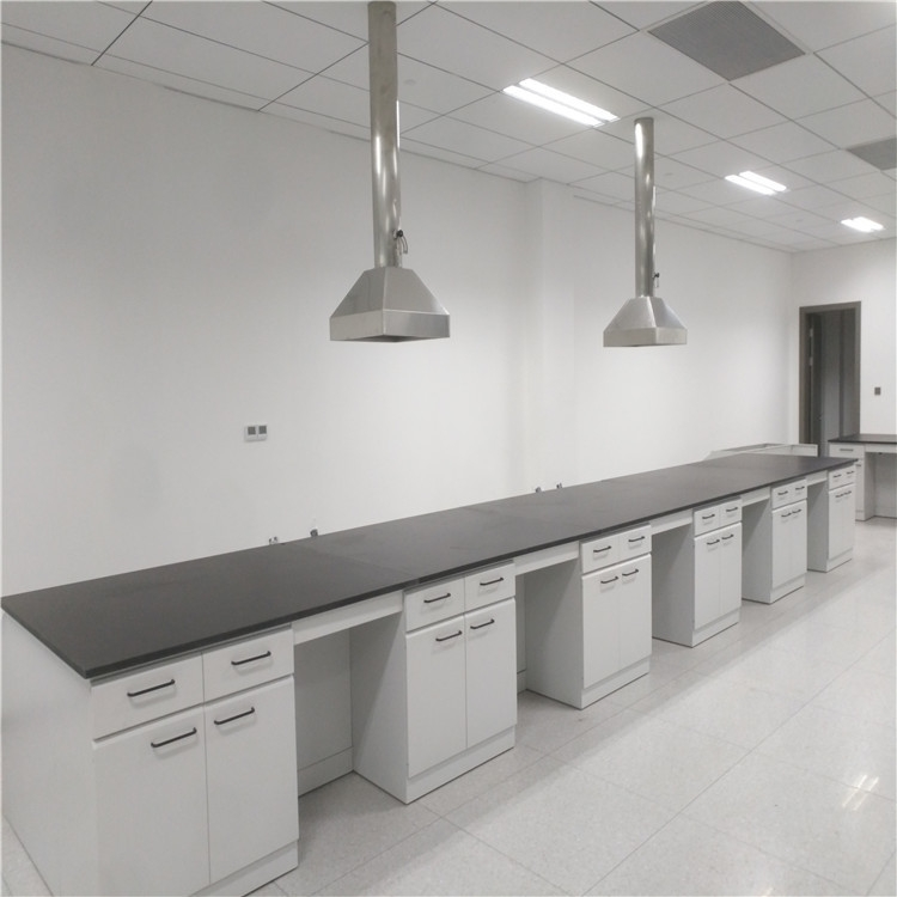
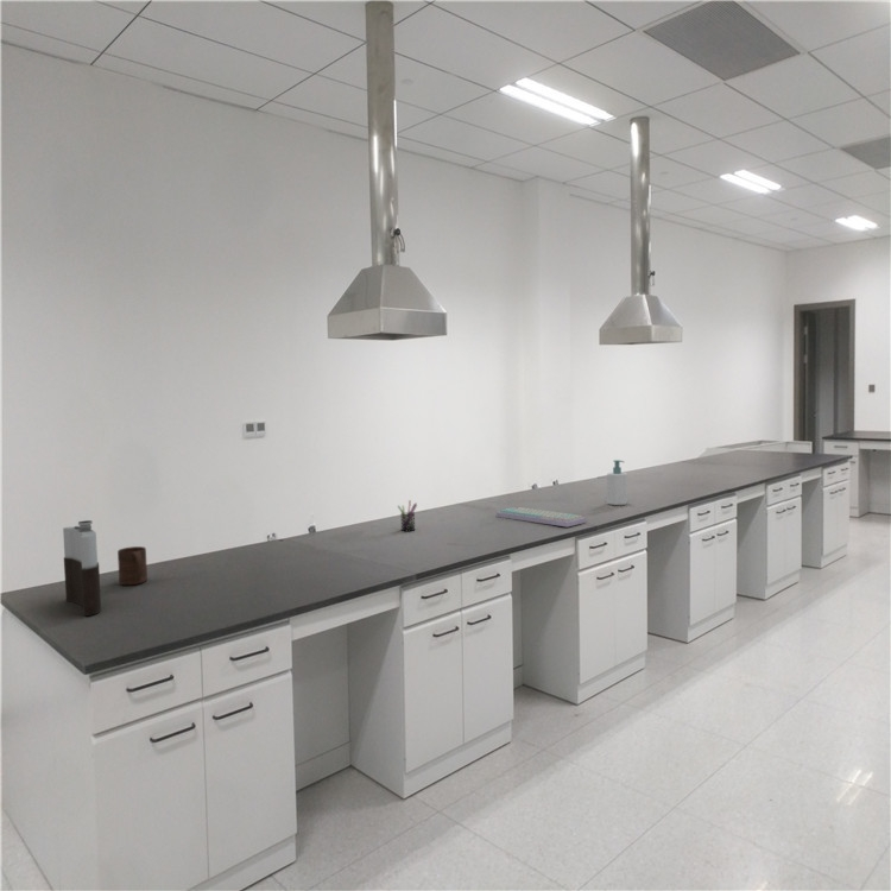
+ soap bottle [606,459,628,506]
+ flask [62,519,102,617]
+ cup [116,545,148,586]
+ keyboard [495,506,588,529]
+ pen holder [397,499,418,532]
